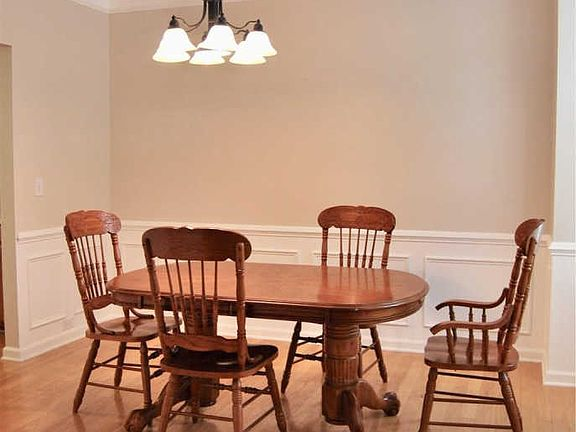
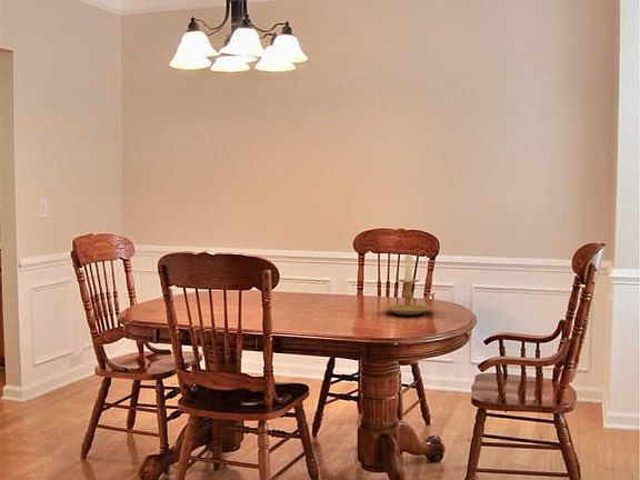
+ candle holder [382,251,436,316]
